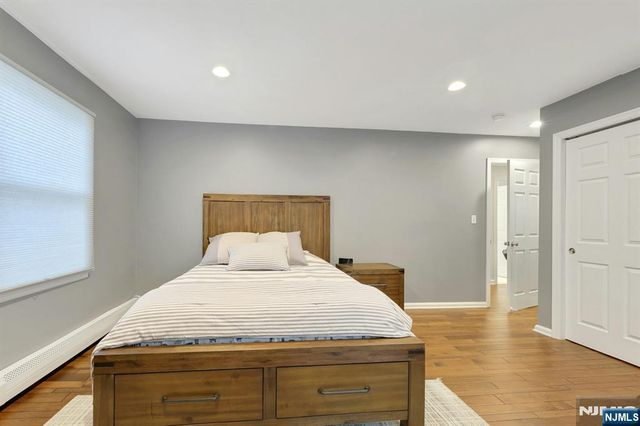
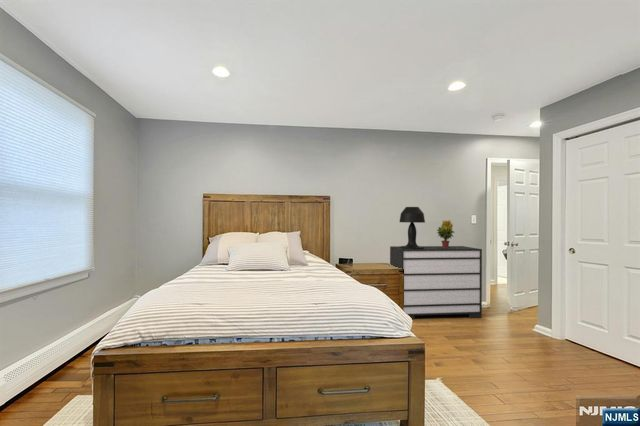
+ table lamp [399,206,426,249]
+ dresser [389,245,483,321]
+ potted plant [436,219,456,248]
